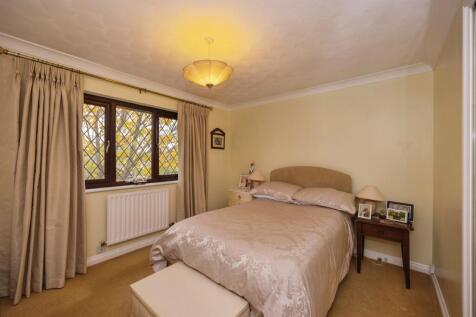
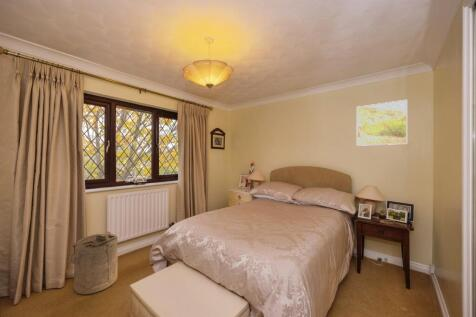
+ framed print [356,99,408,147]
+ laundry hamper [68,231,119,295]
